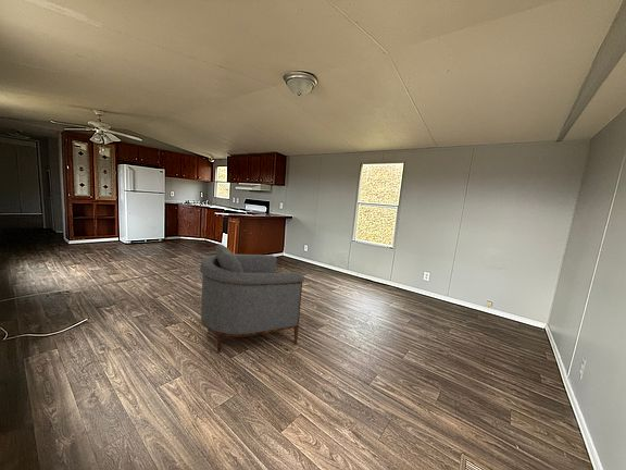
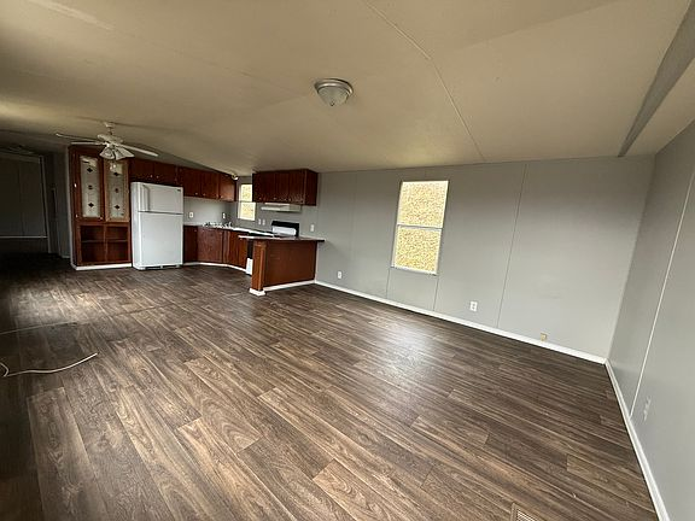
- armchair [199,243,305,354]
